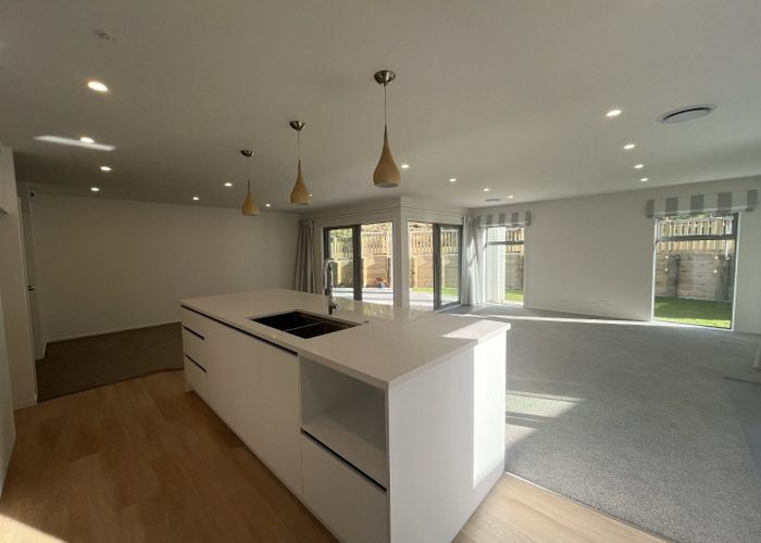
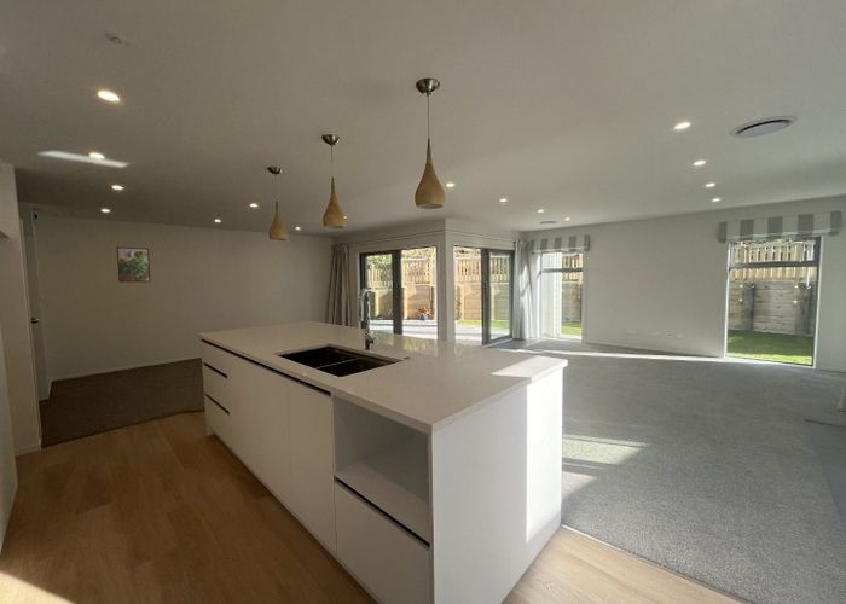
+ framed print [116,245,151,283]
